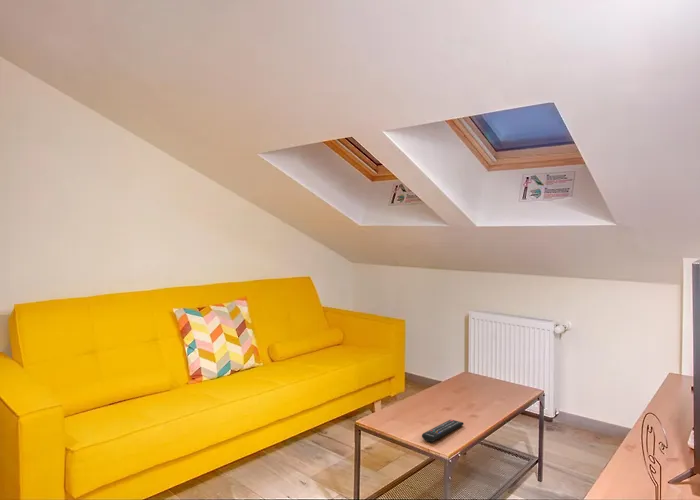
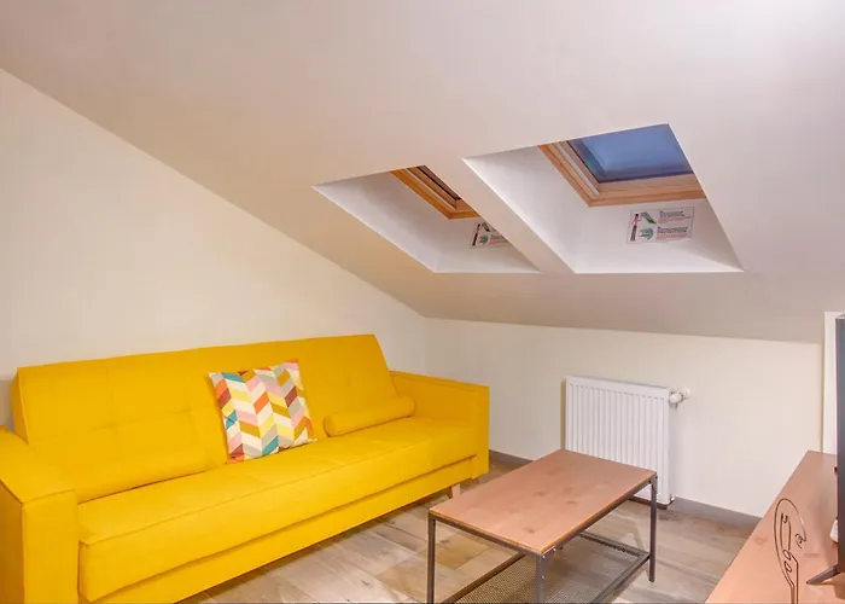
- remote control [421,419,465,443]
